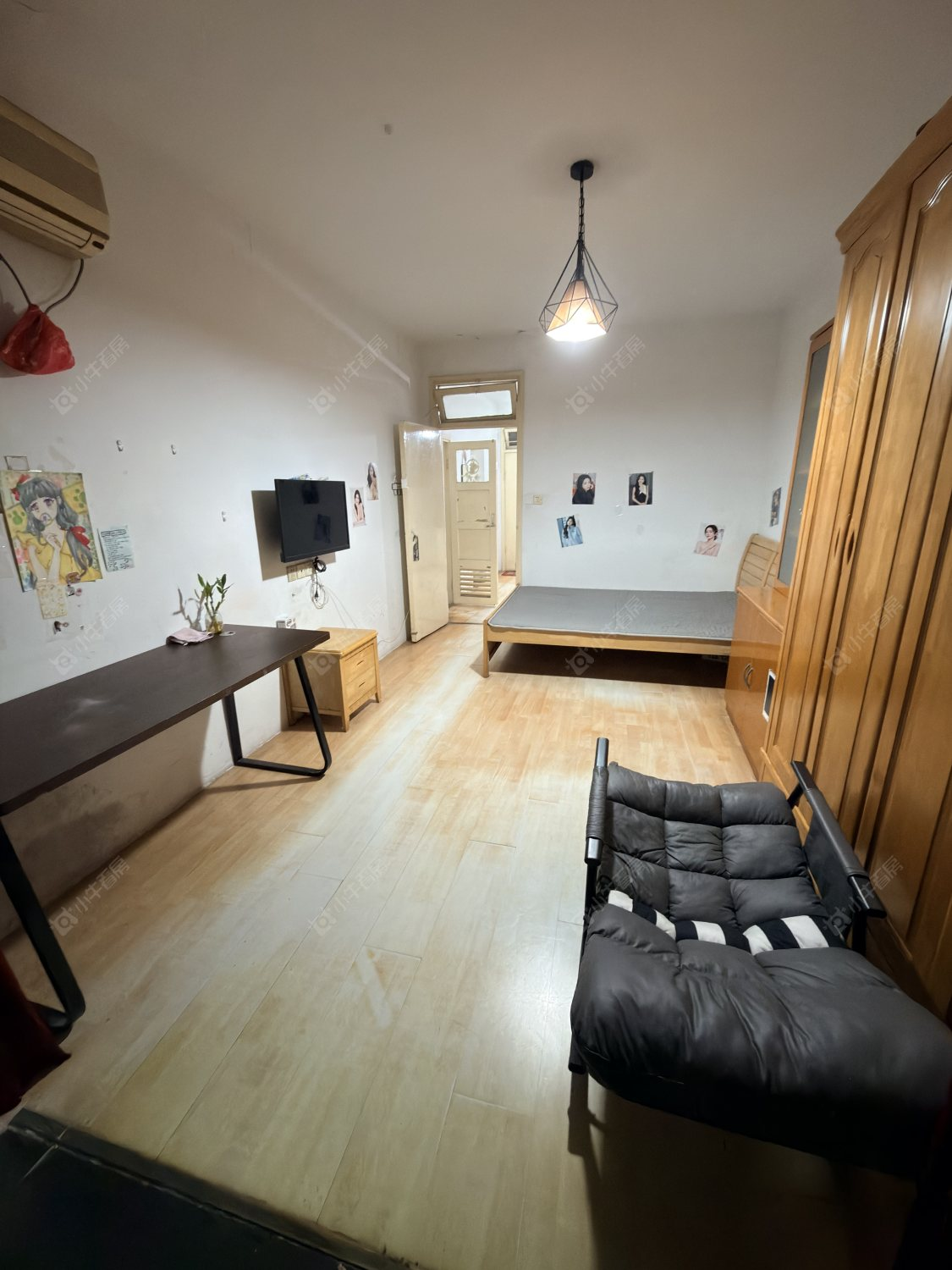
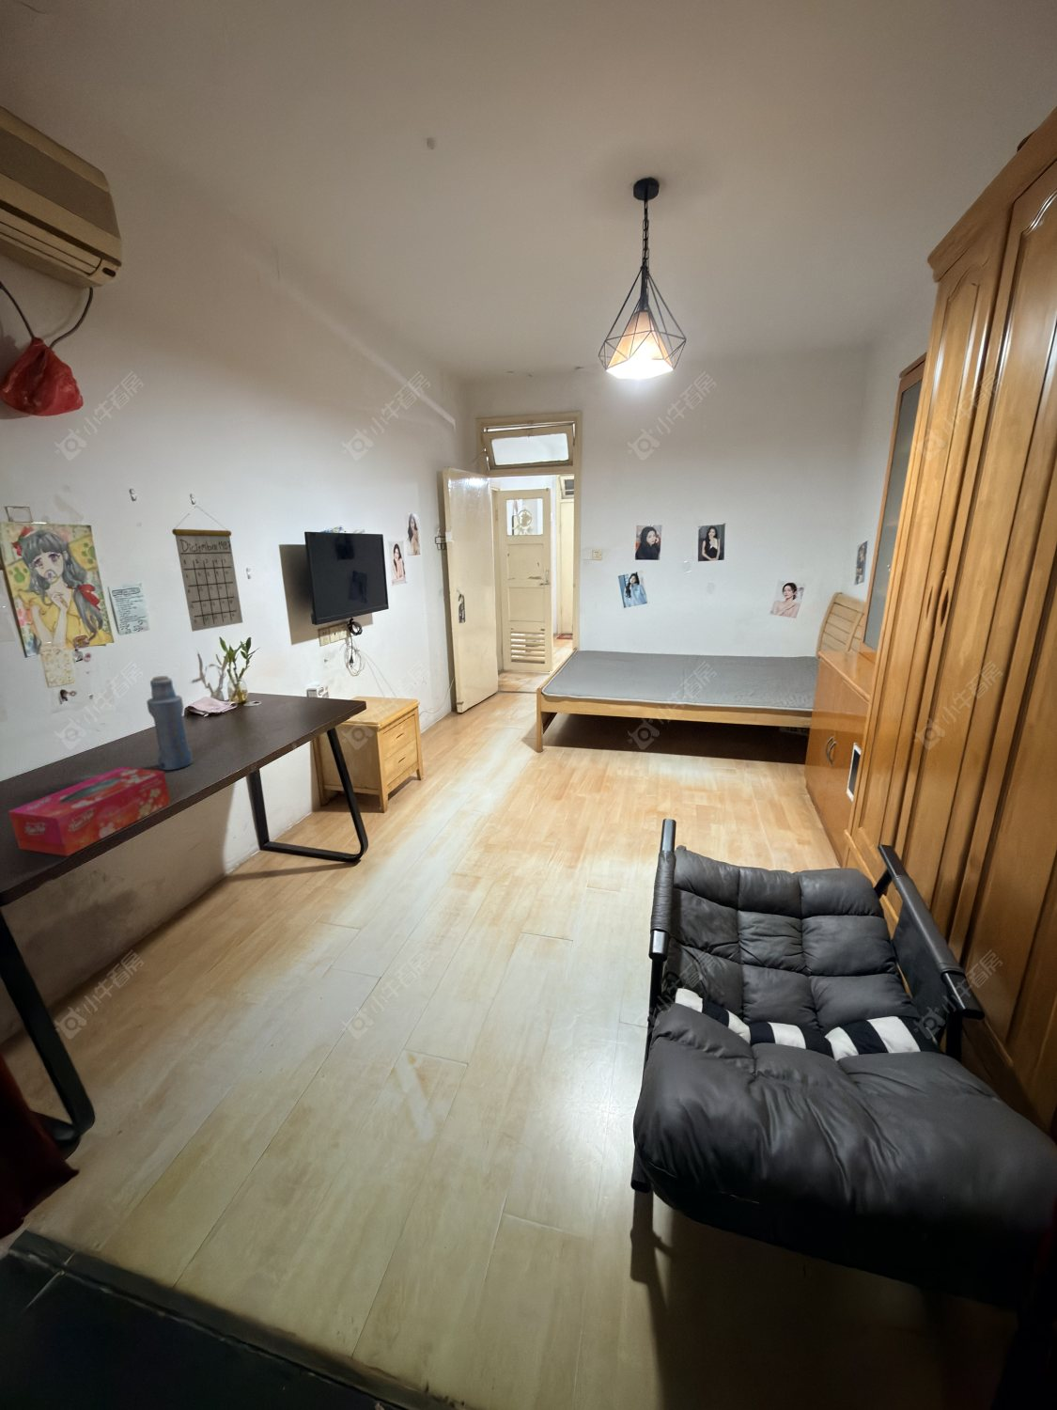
+ bottle [145,675,193,771]
+ tissue box [8,766,171,857]
+ calendar [171,505,243,633]
